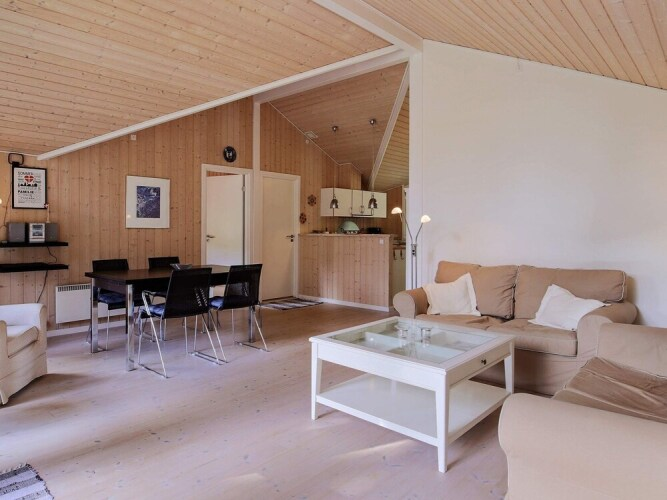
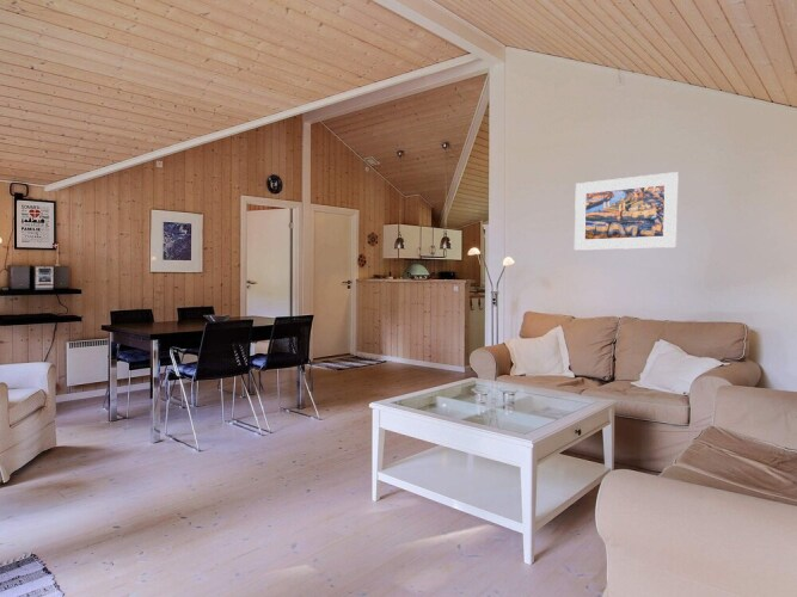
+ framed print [574,171,680,252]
